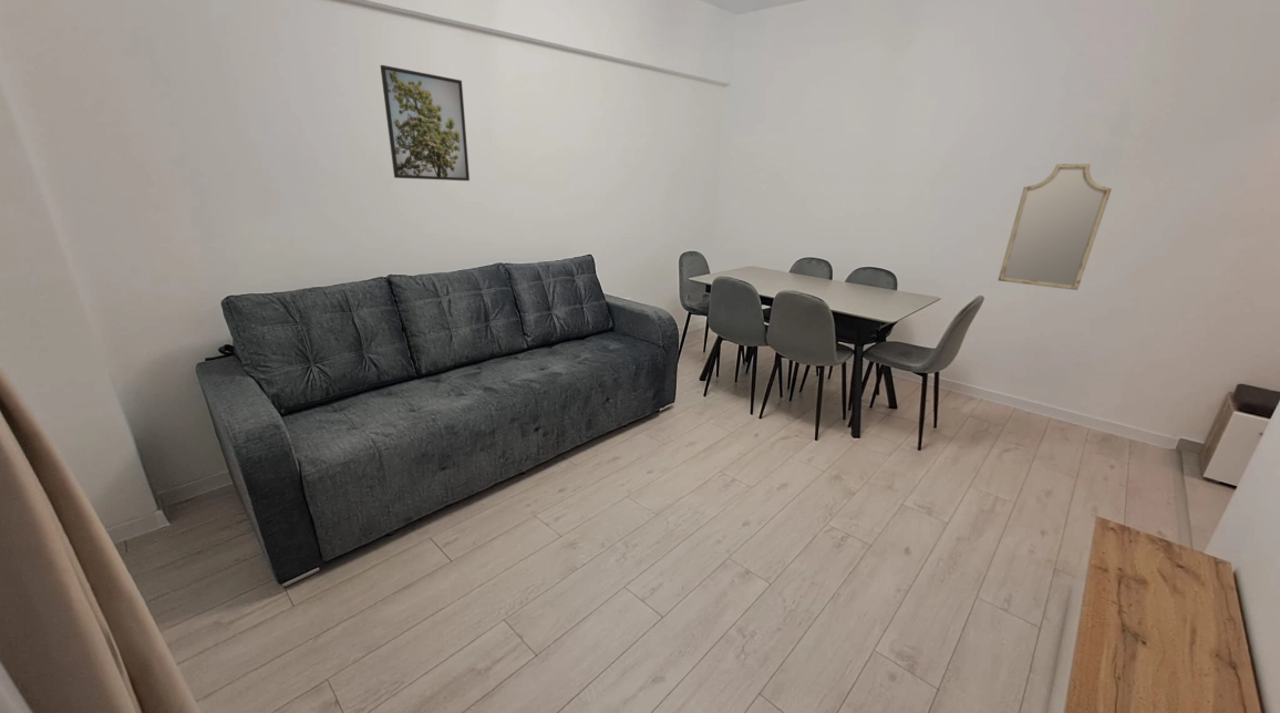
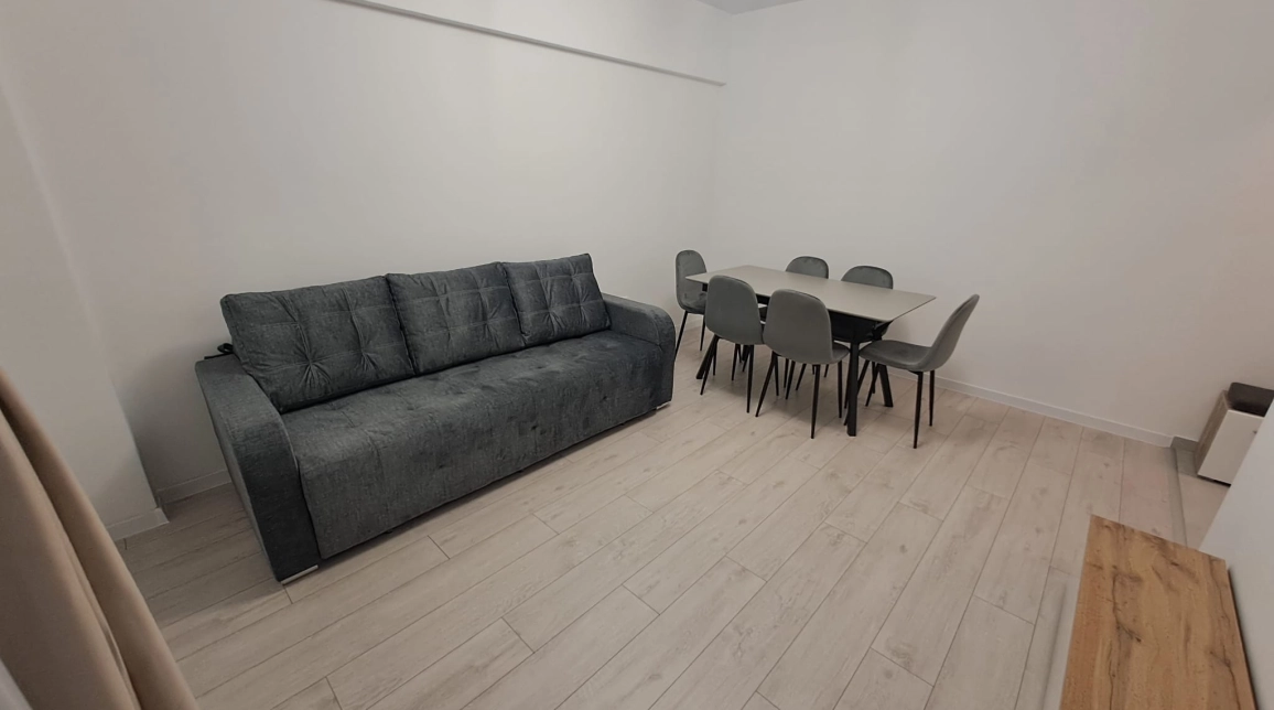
- home mirror [997,163,1113,291]
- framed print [380,64,471,182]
